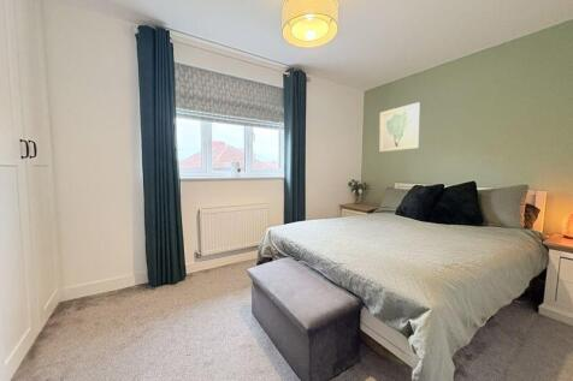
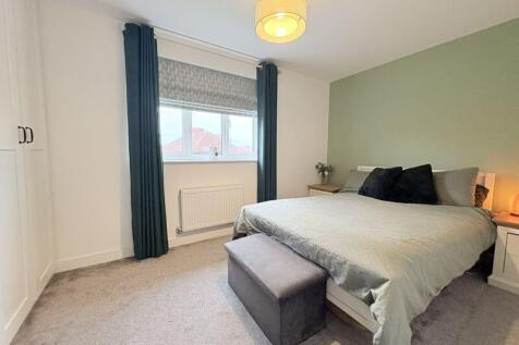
- wall art [378,101,420,153]
